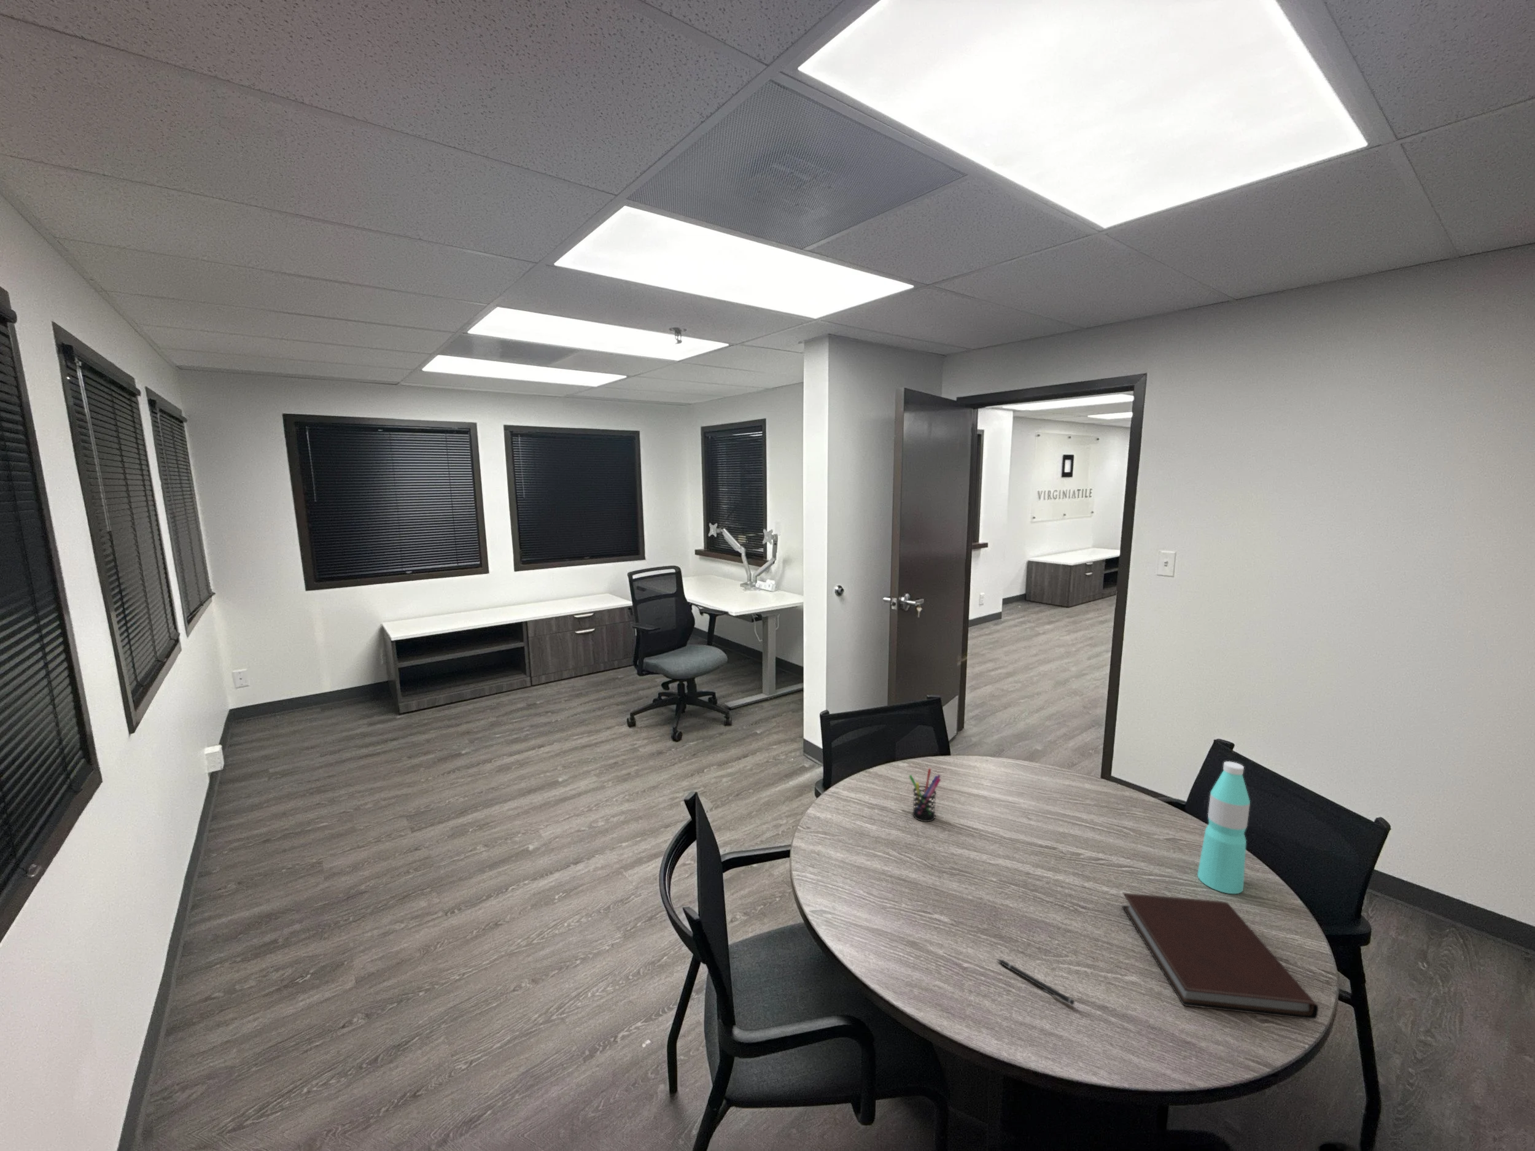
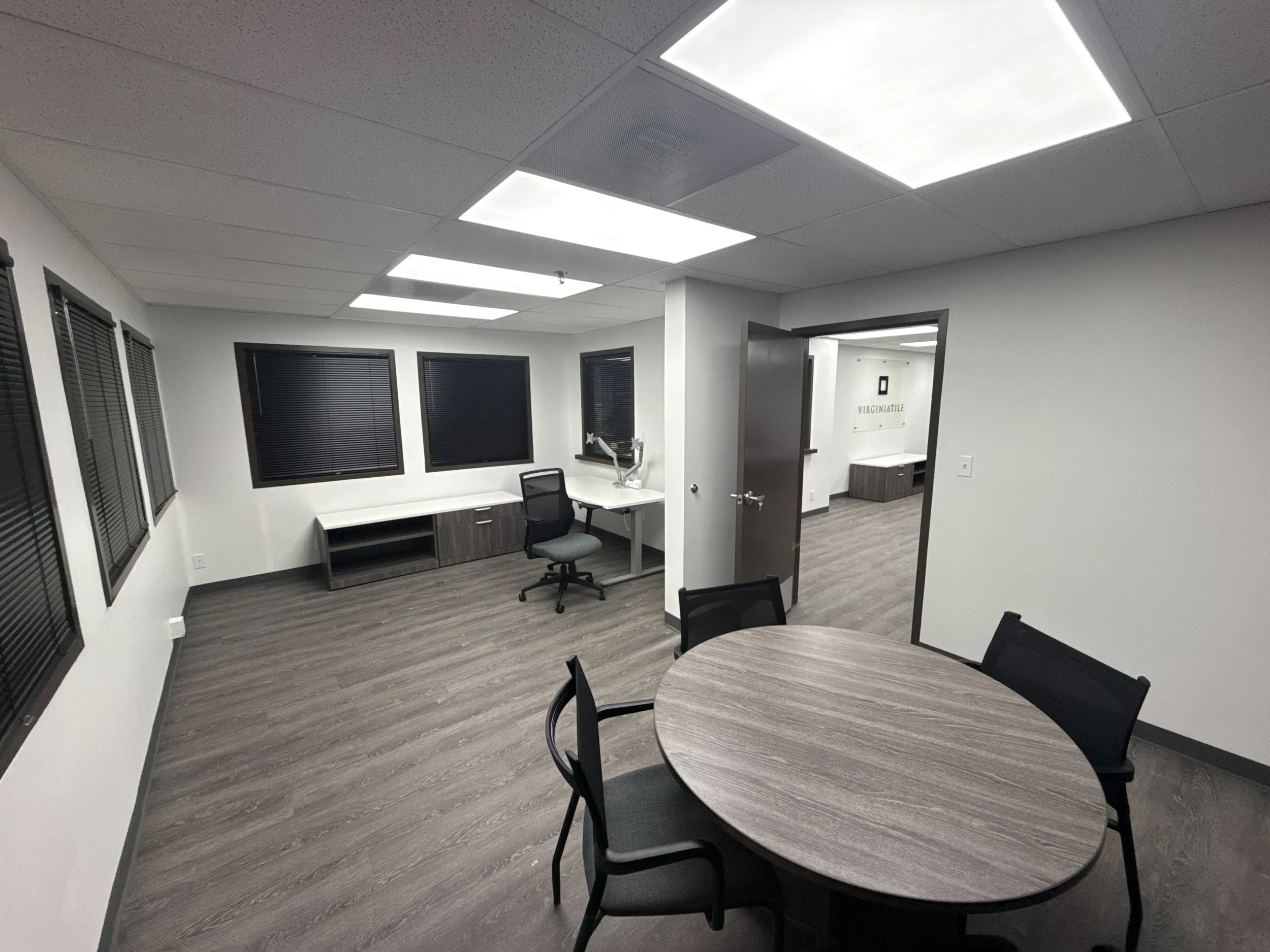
- water bottle [1197,760,1251,895]
- notebook [1122,892,1319,1019]
- pen holder [908,768,942,822]
- pen [996,959,1076,1006]
